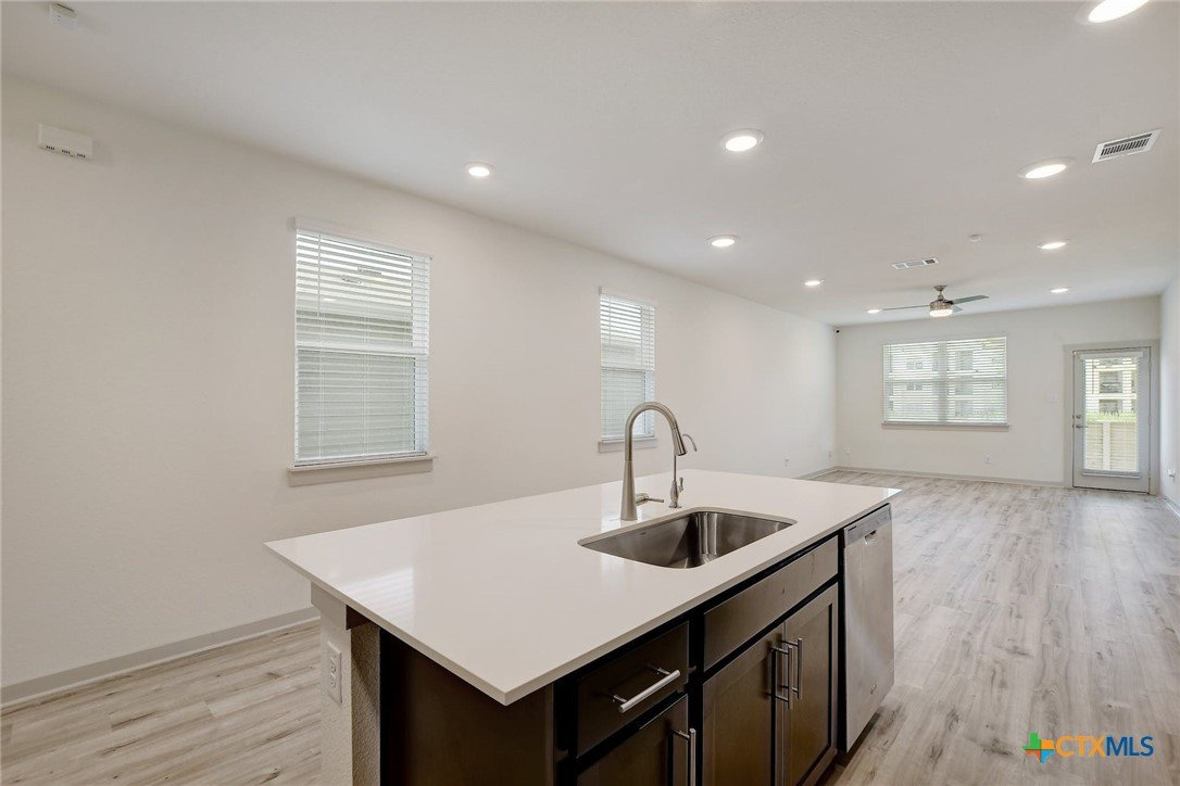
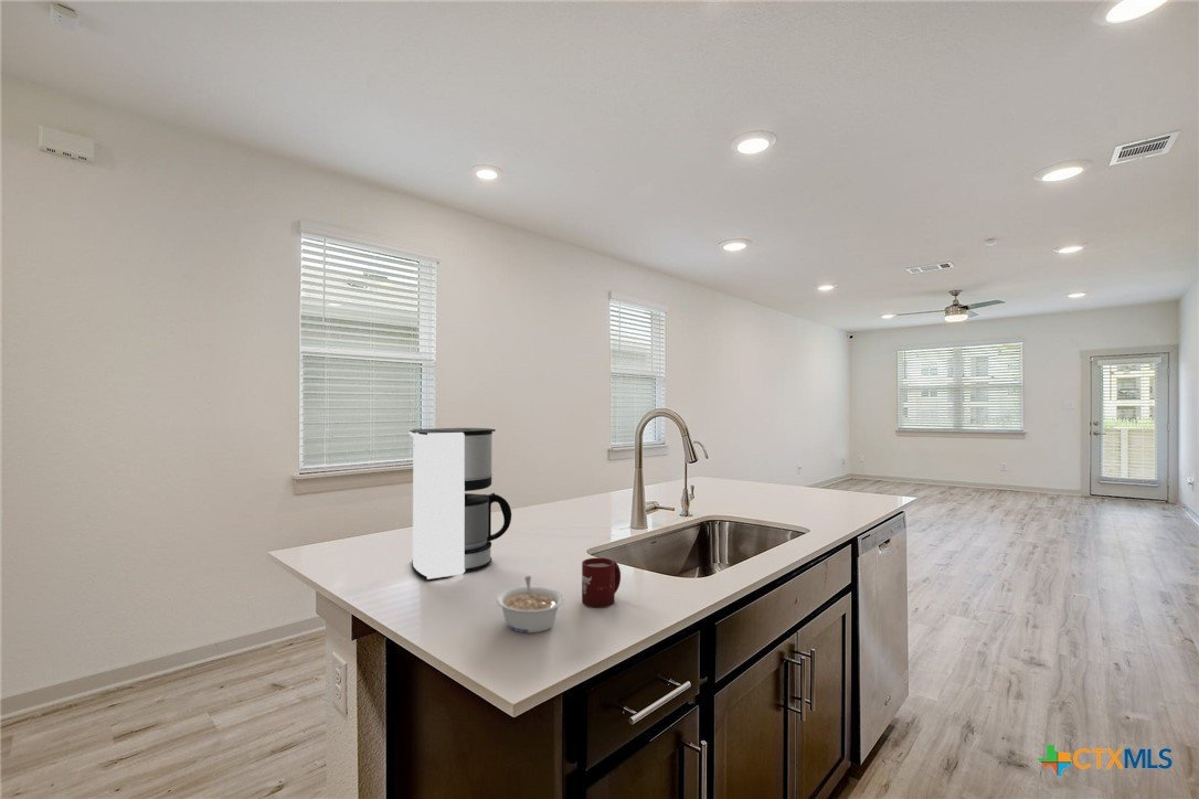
+ legume [495,575,565,633]
+ coffee maker [408,427,512,580]
+ cup [581,556,622,608]
